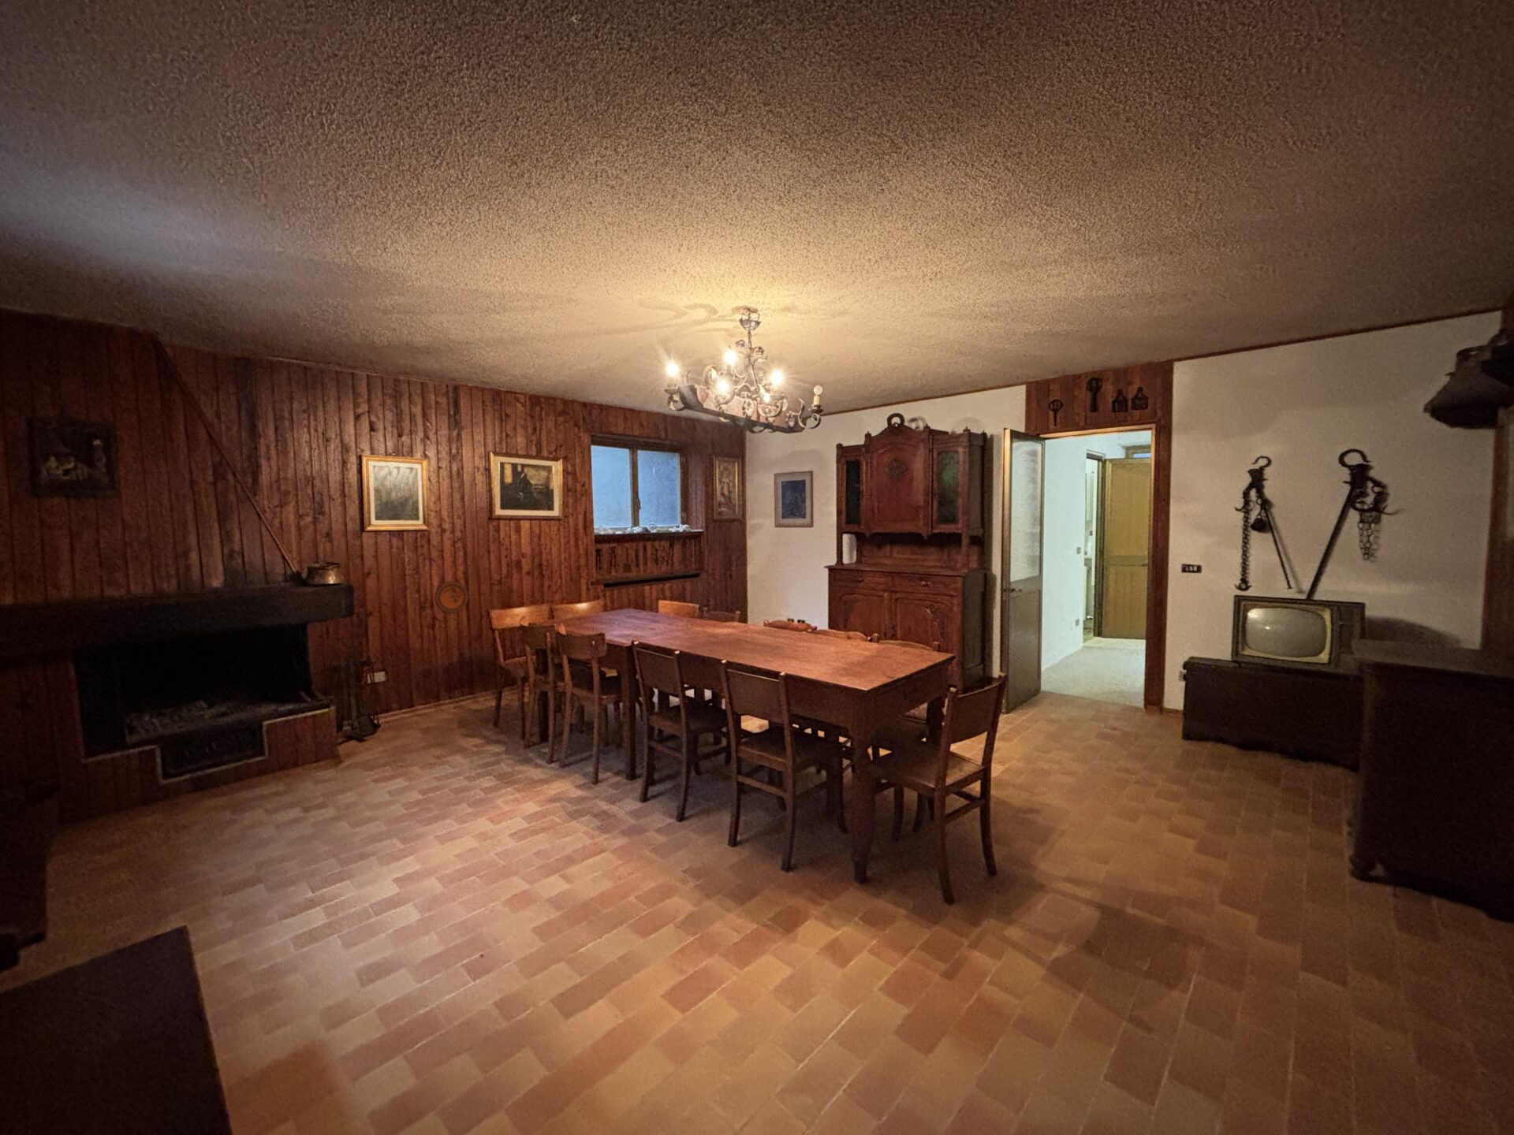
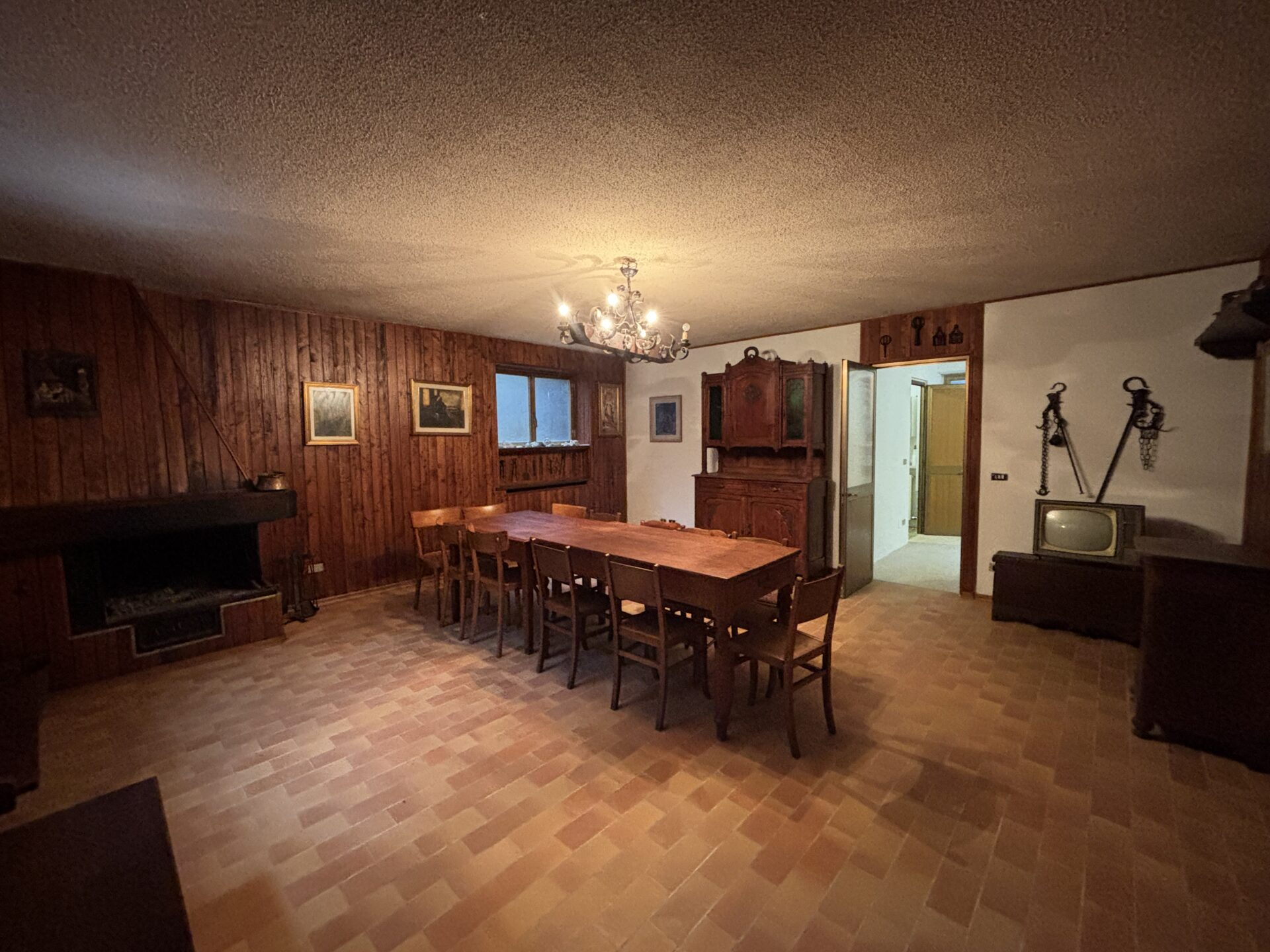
- decorative plate [434,581,470,614]
